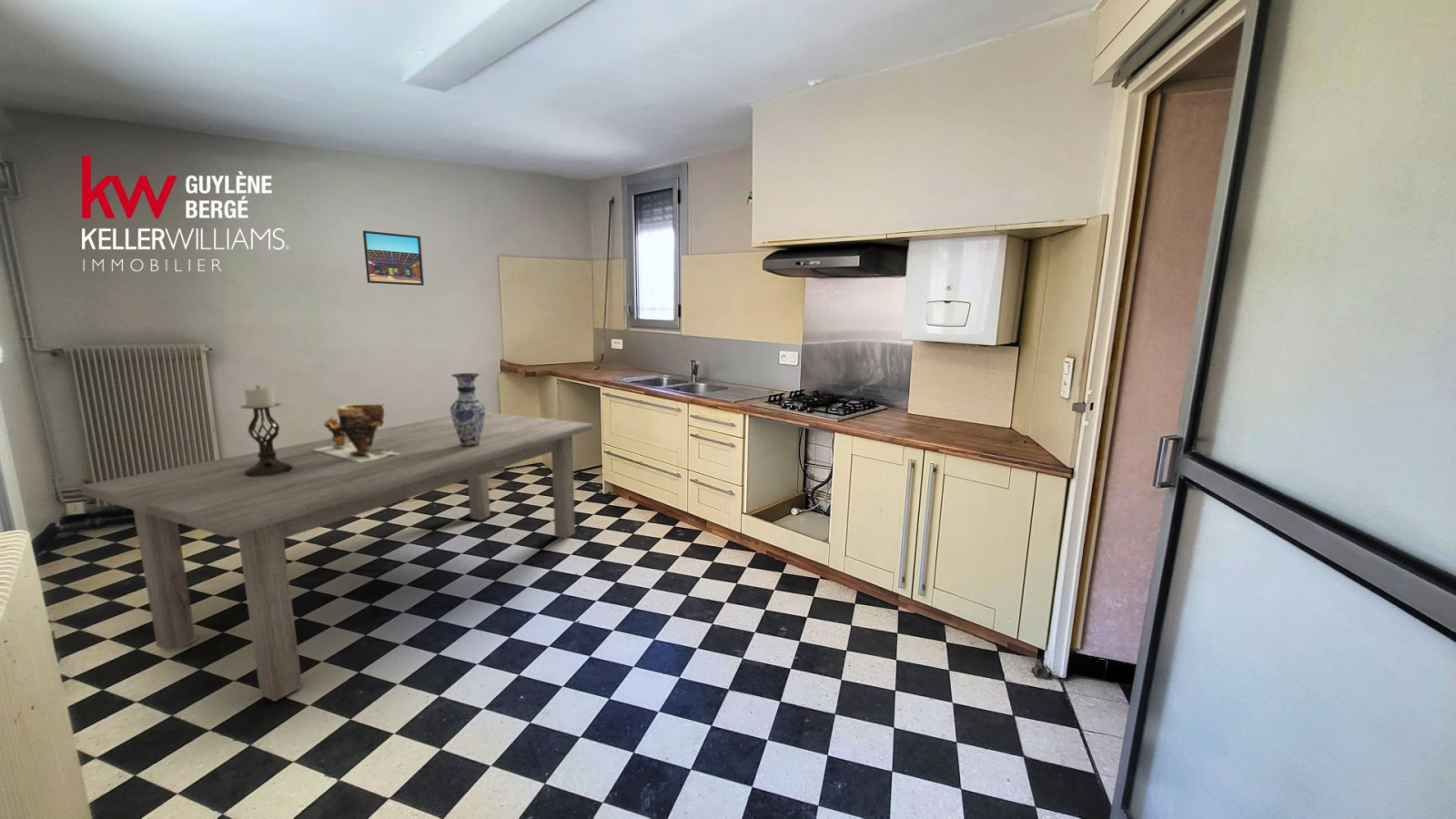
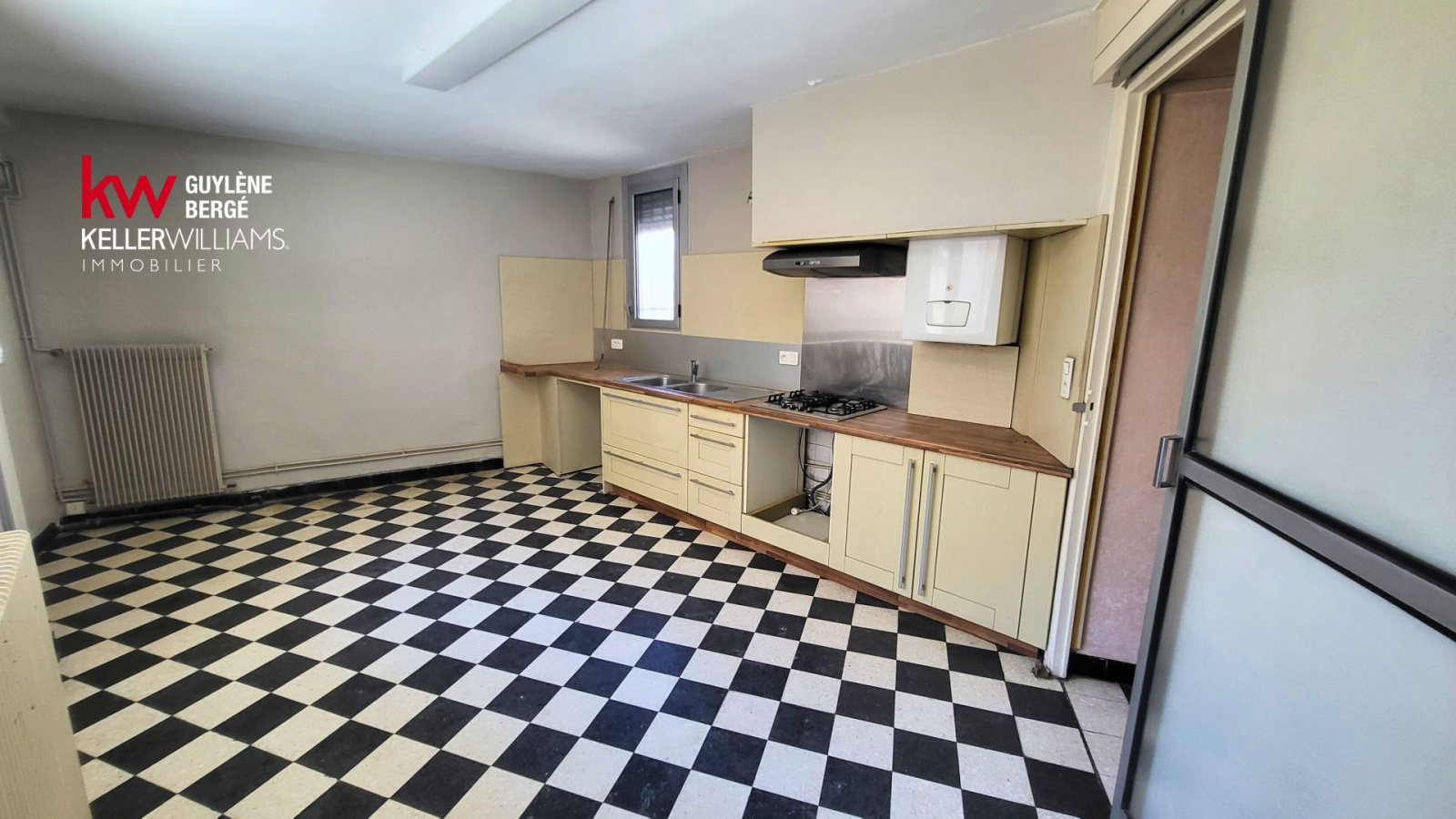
- vase [450,372,486,447]
- clay pot [315,403,399,462]
- dining table [80,411,593,703]
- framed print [362,229,425,287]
- candle holder [238,384,293,477]
